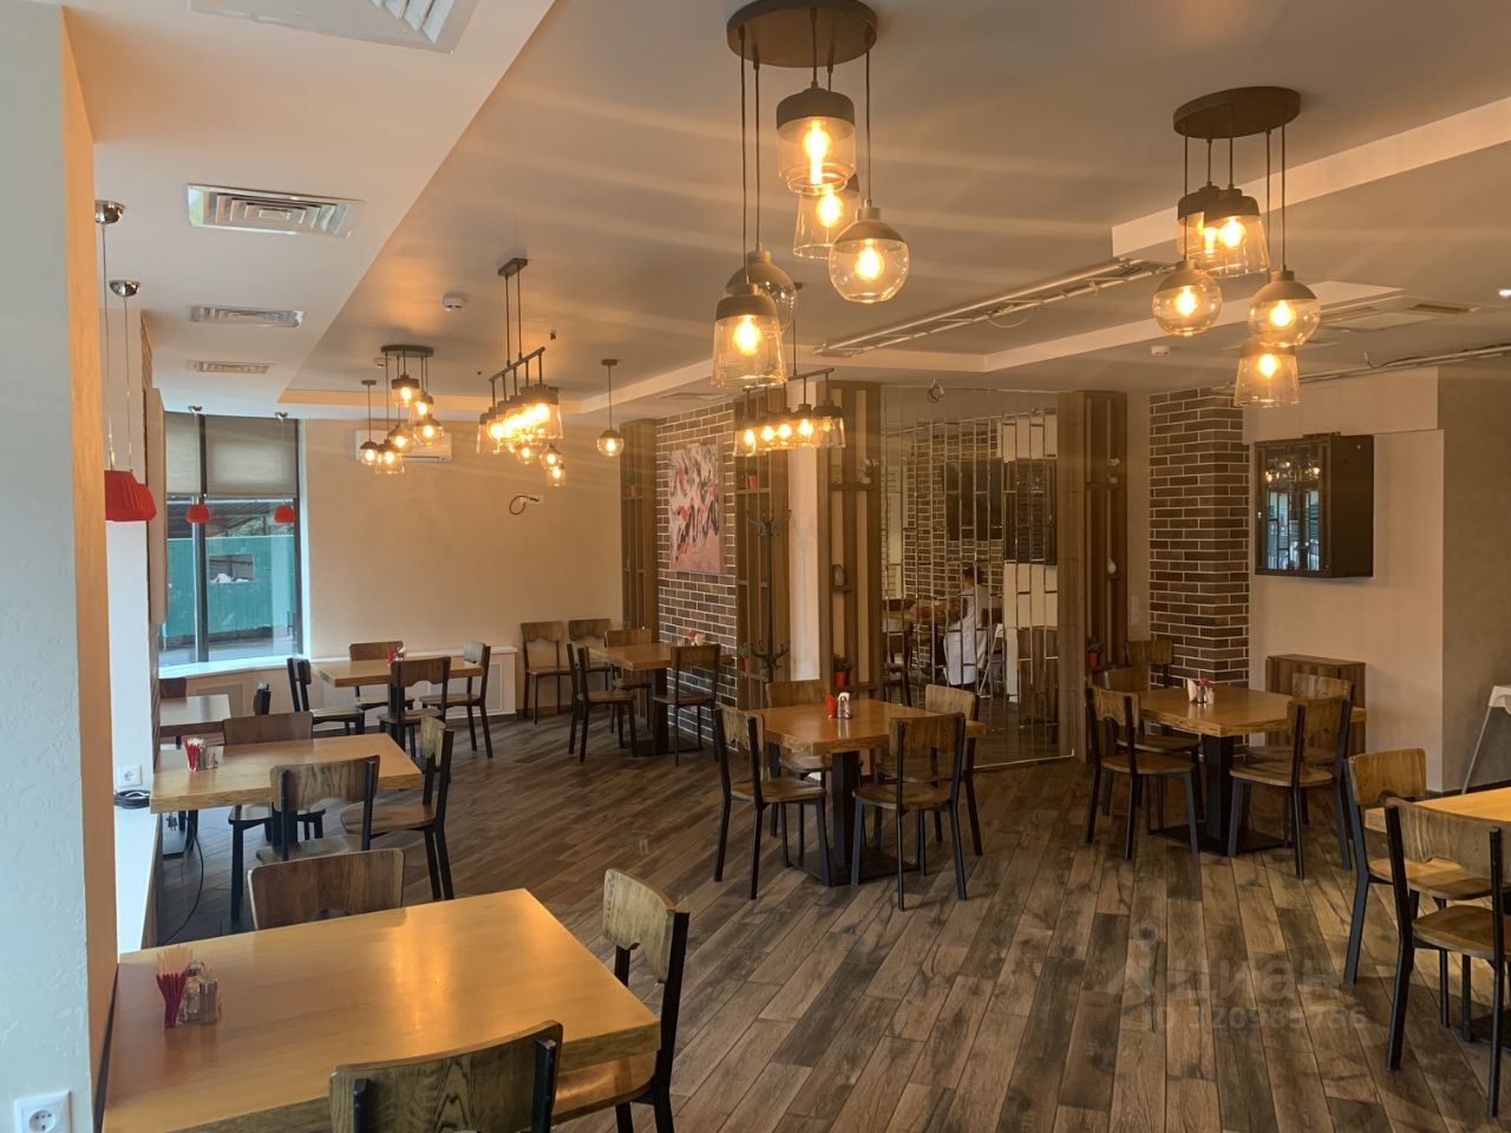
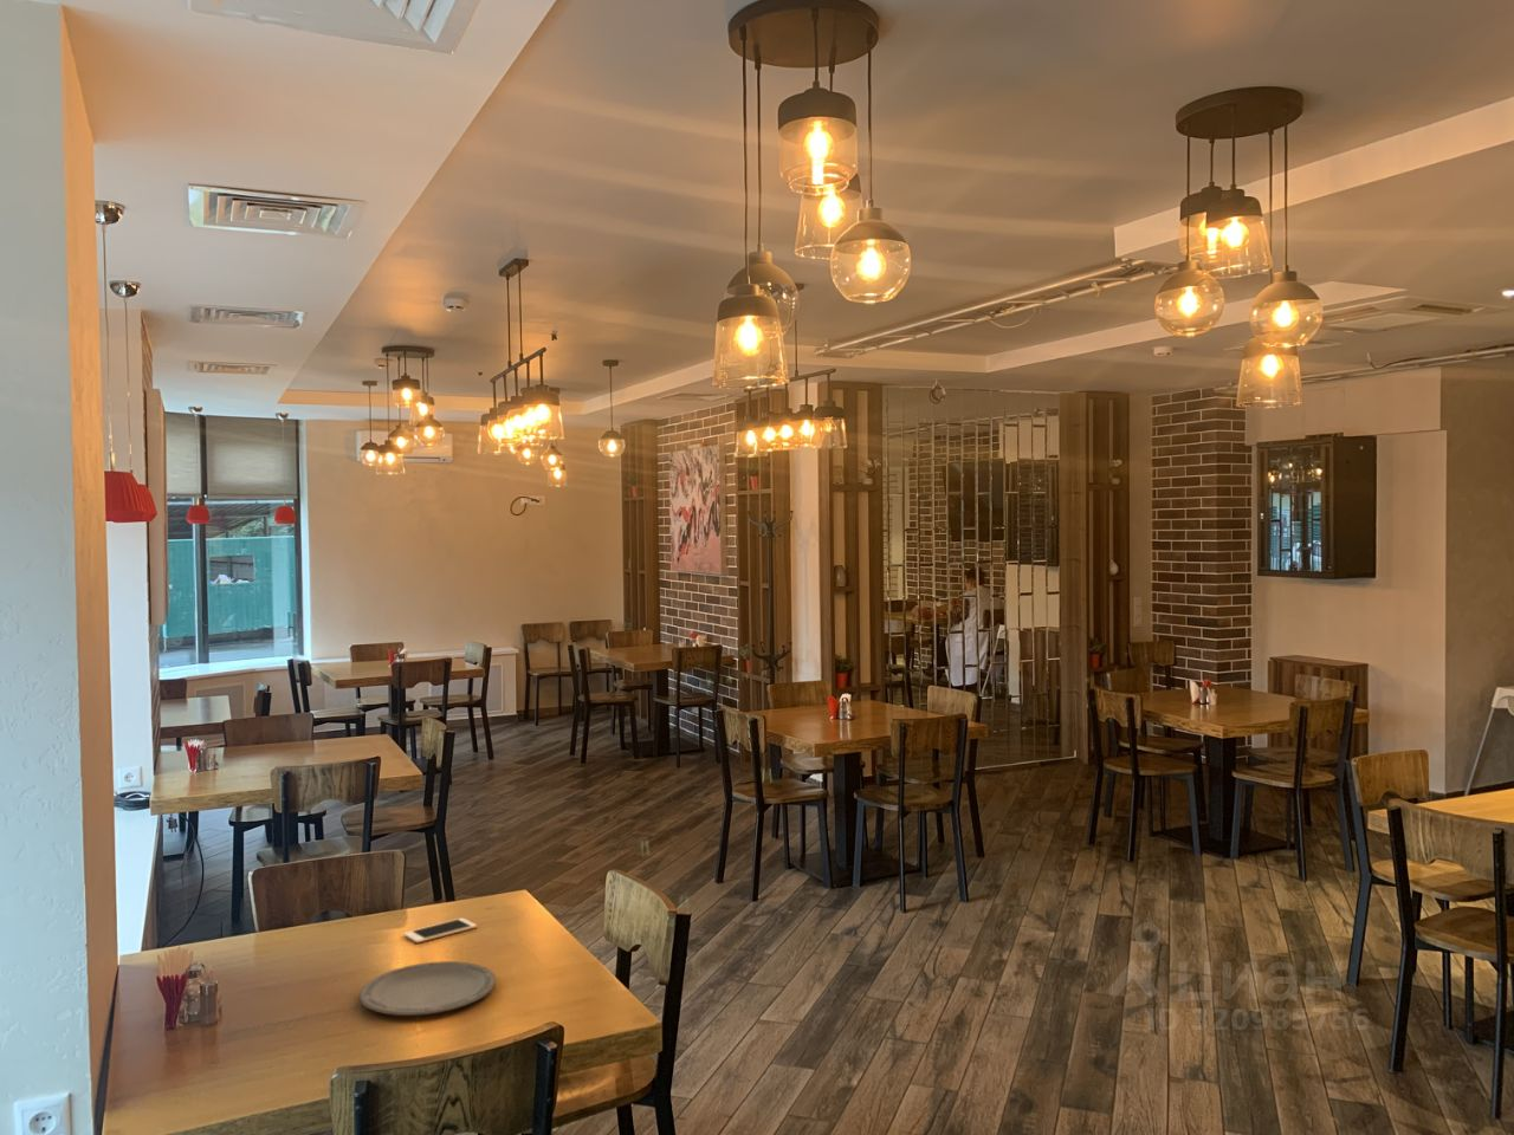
+ plate [359,960,497,1017]
+ cell phone [402,918,478,943]
